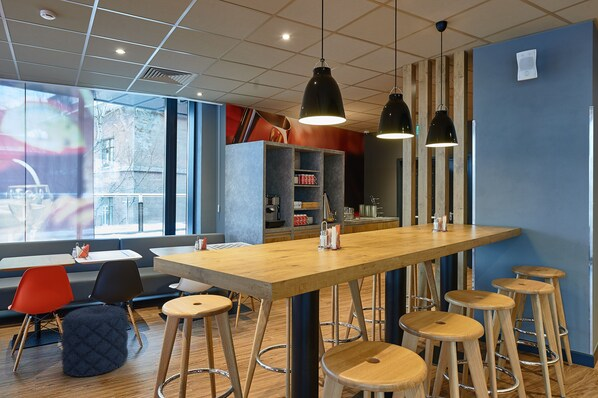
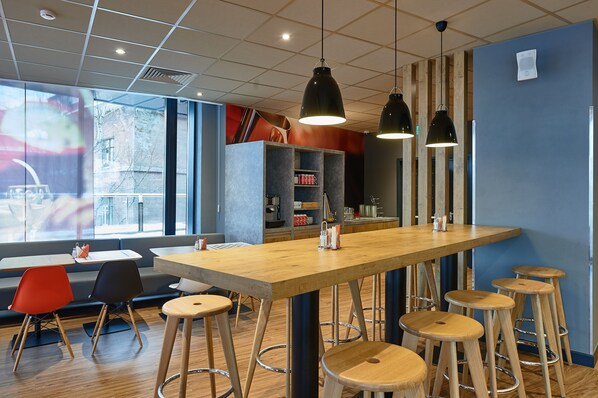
- pouf [60,304,129,378]
